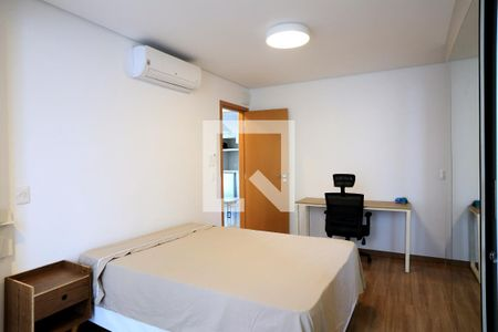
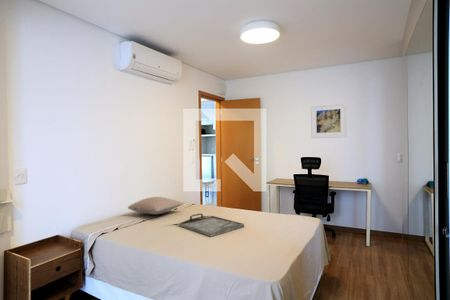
+ pillow [127,196,184,216]
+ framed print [310,102,347,139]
+ serving tray [178,213,245,238]
